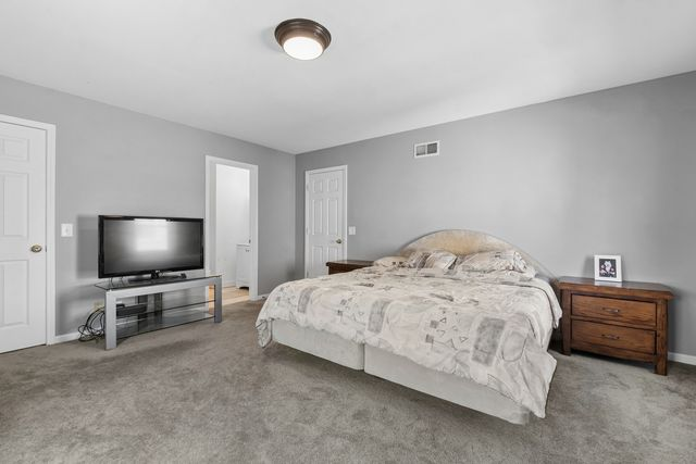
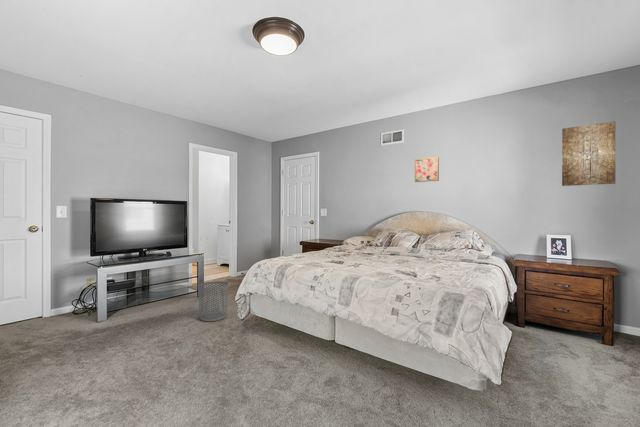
+ wall art [561,121,617,187]
+ wall art [414,156,440,183]
+ waste bin [197,280,229,322]
